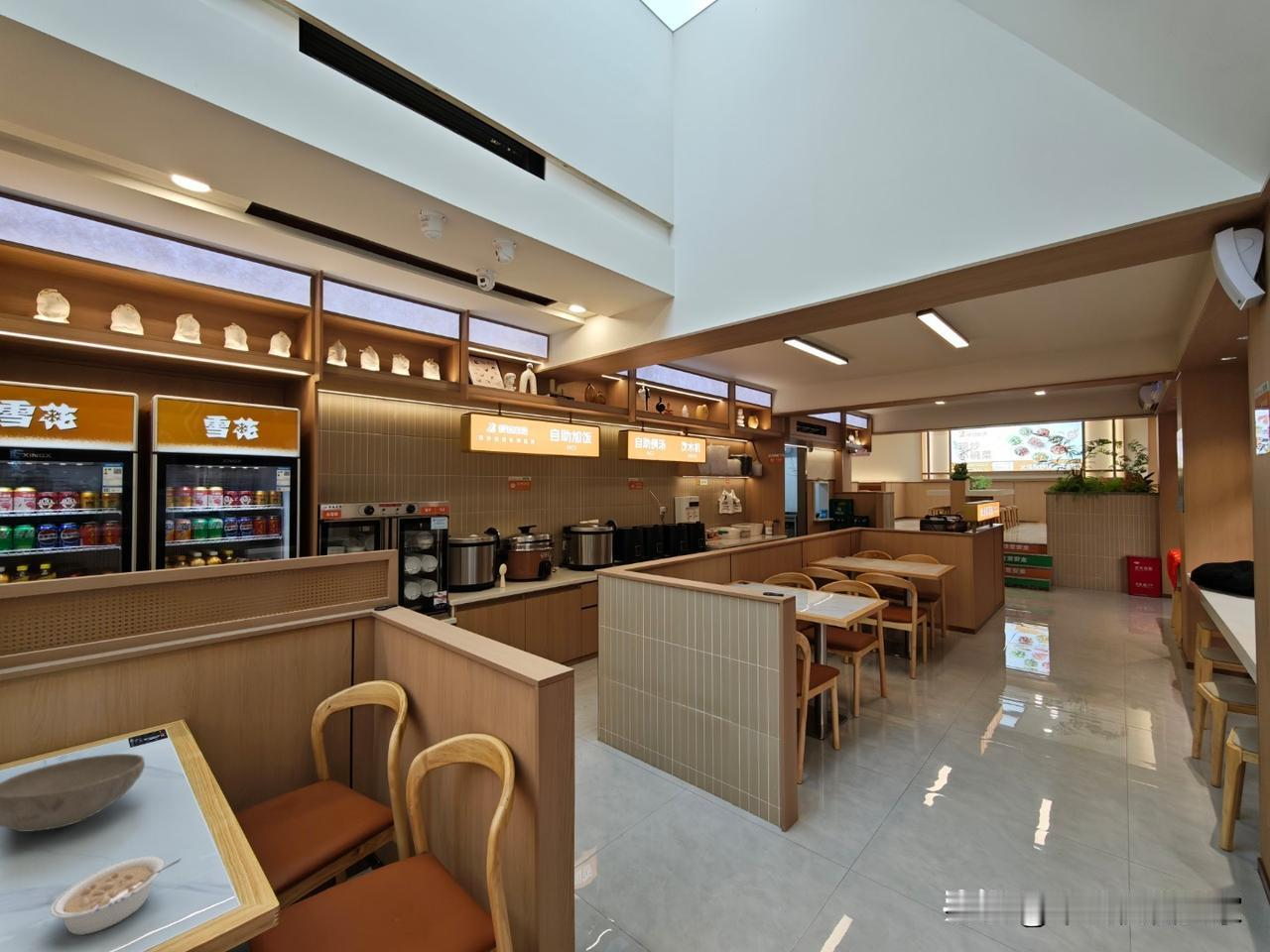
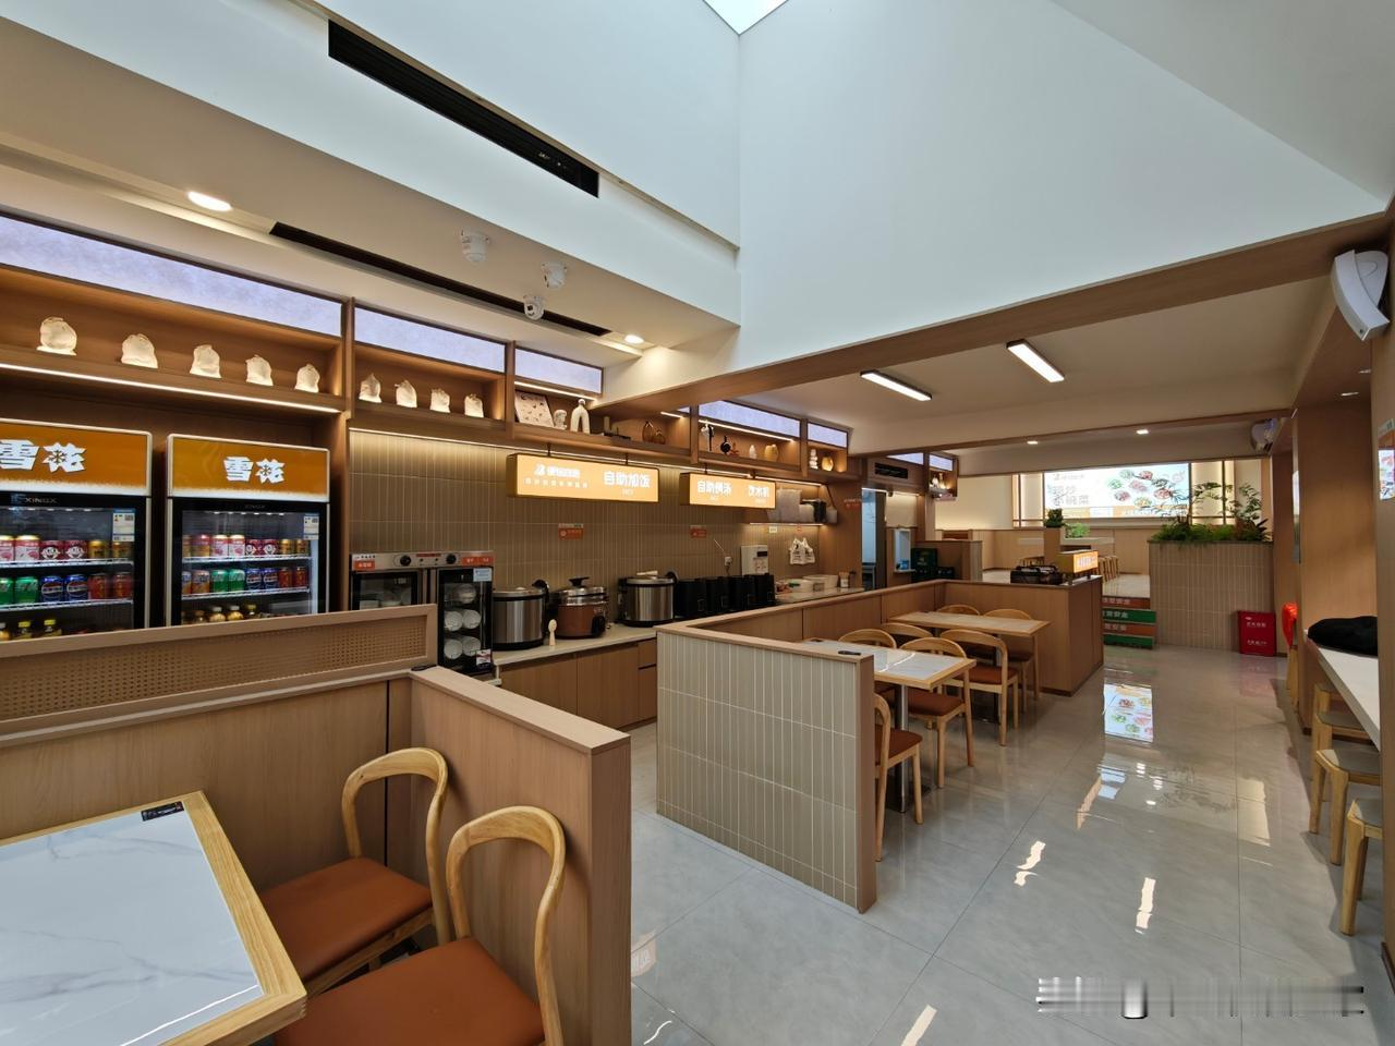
- bowl [0,753,146,833]
- legume [50,856,183,936]
